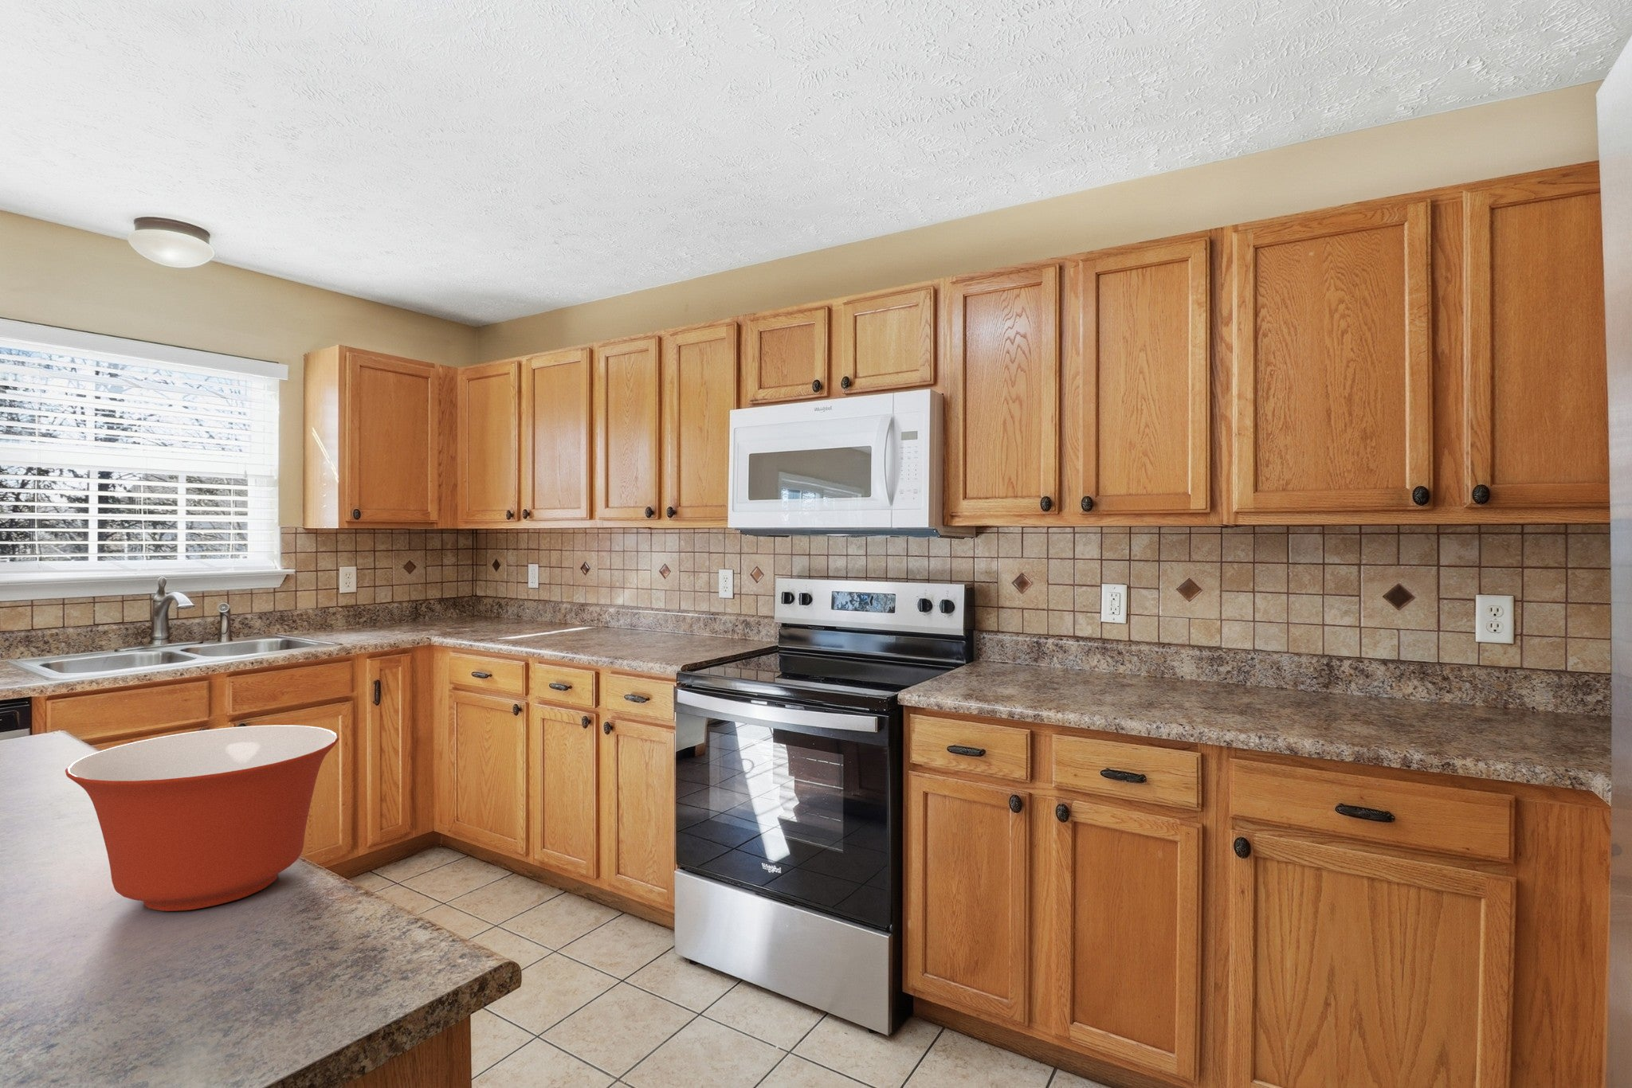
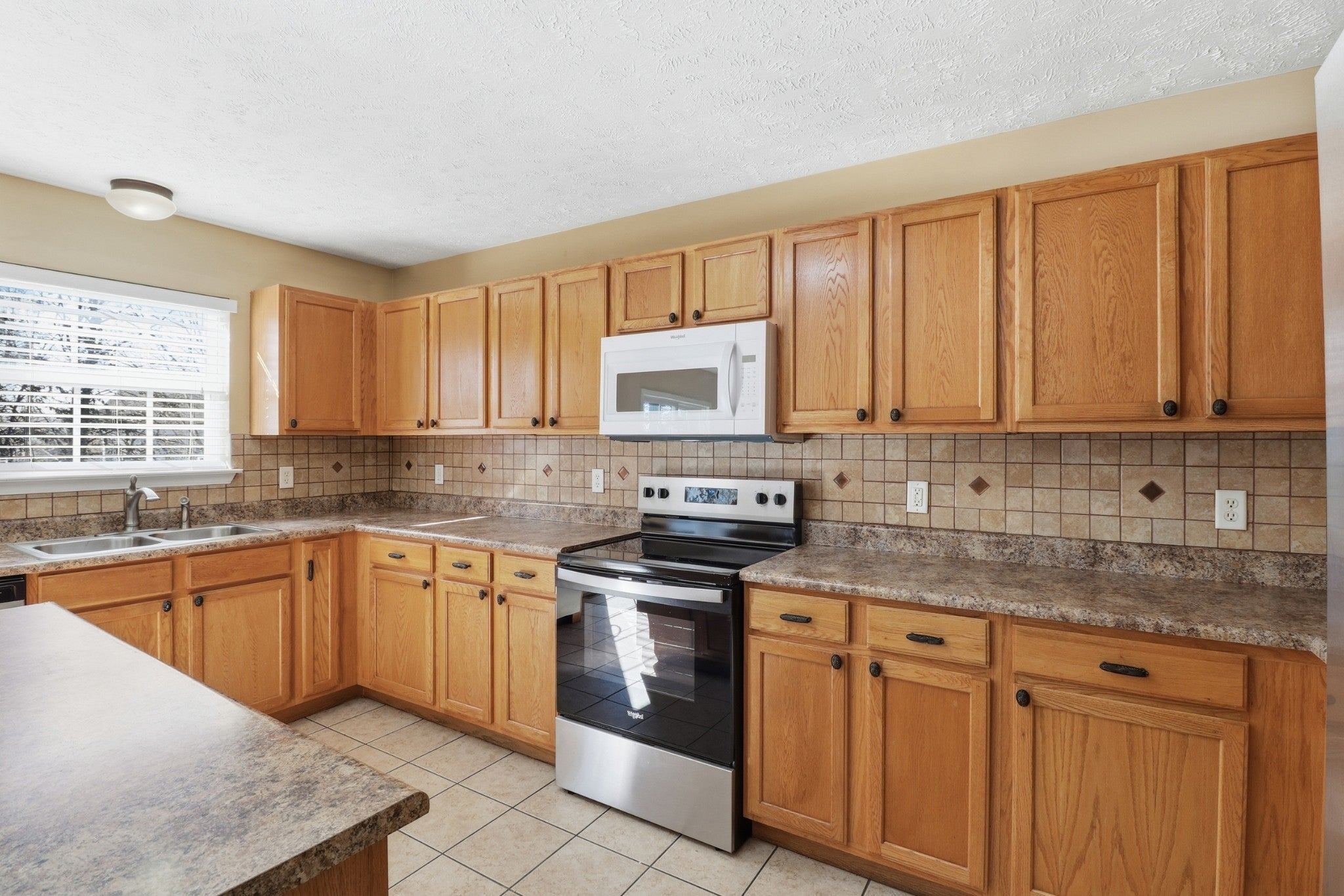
- mixing bowl [64,724,340,912]
